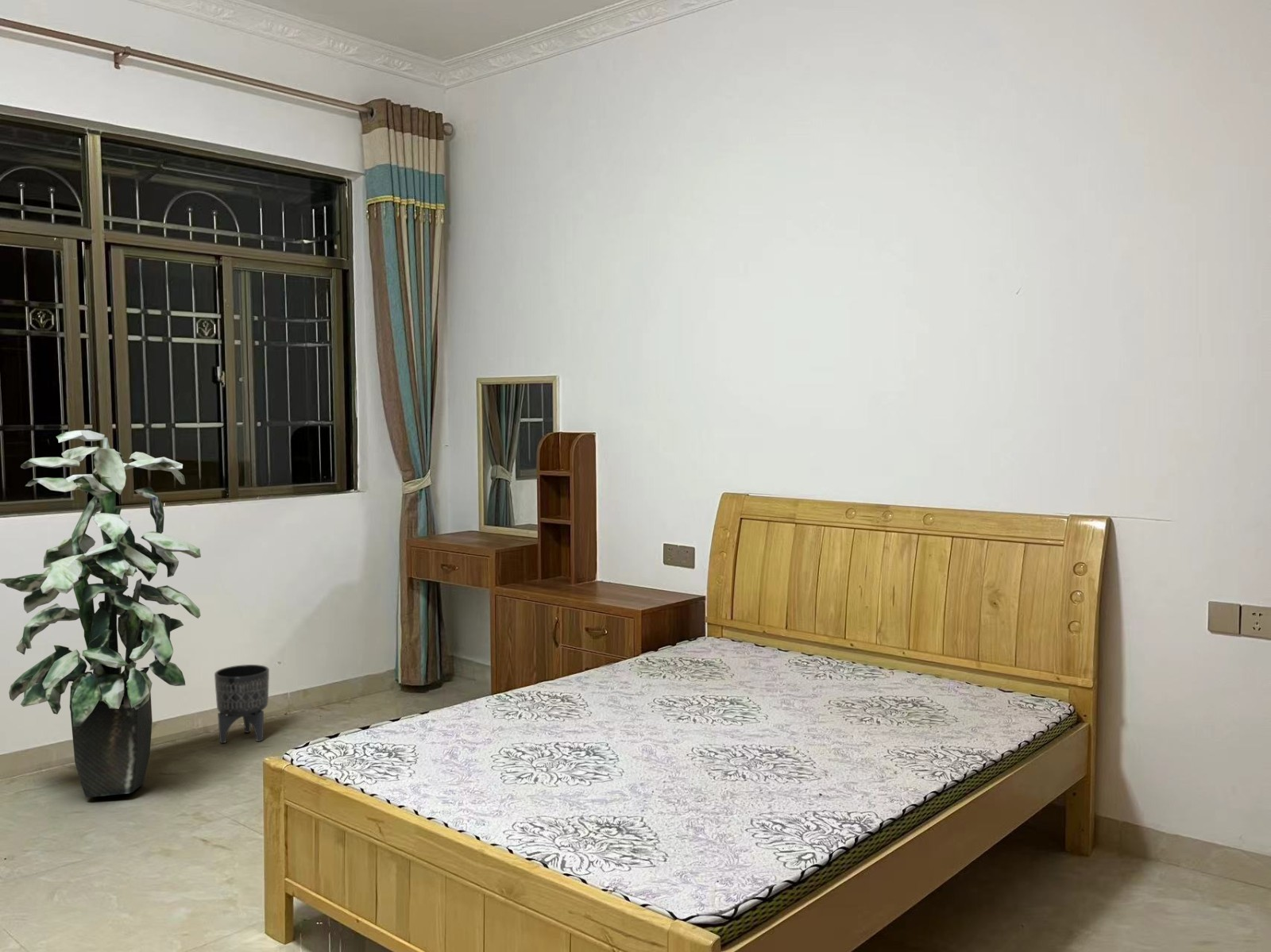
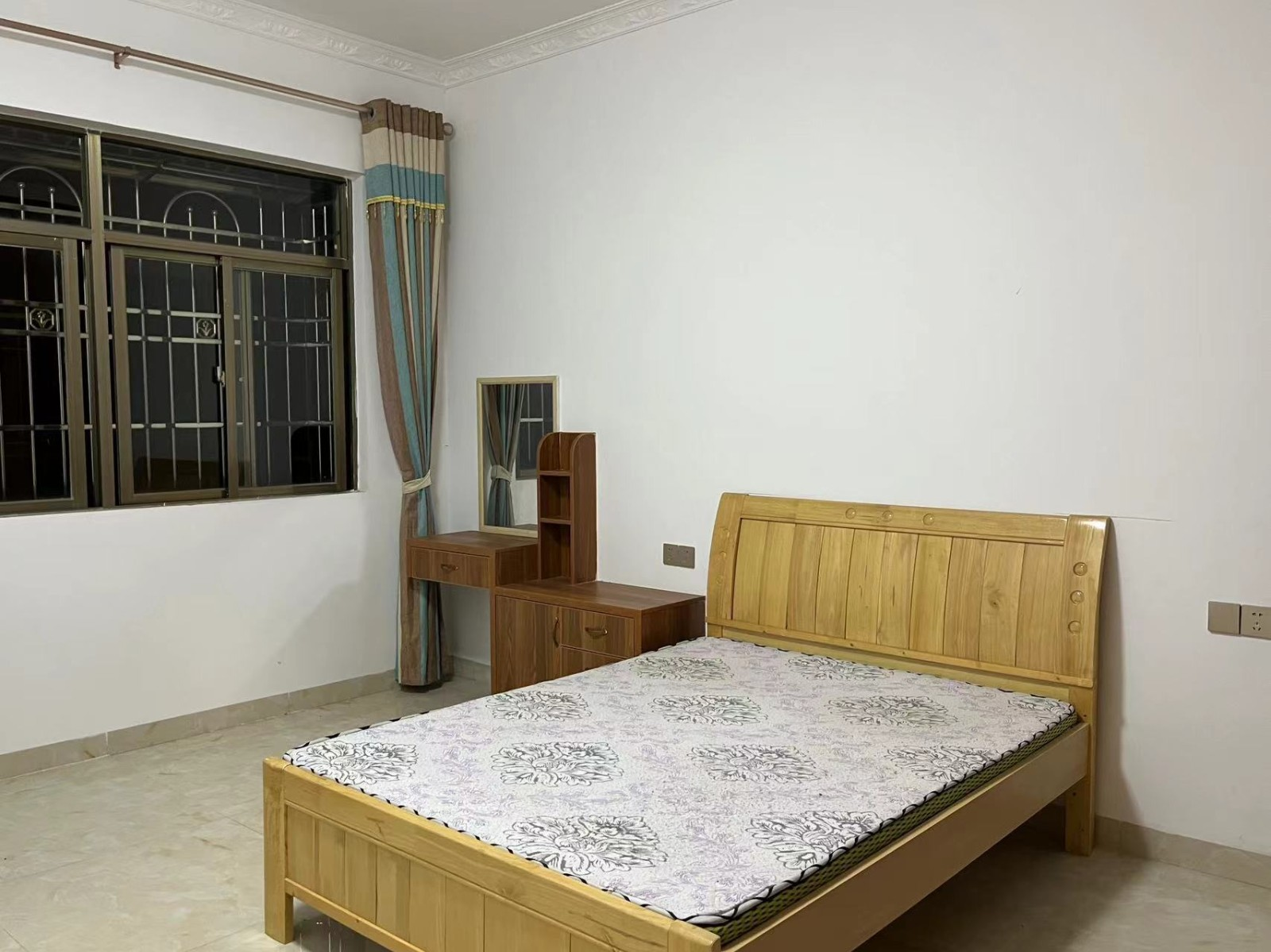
- indoor plant [0,430,202,798]
- planter [214,664,270,744]
